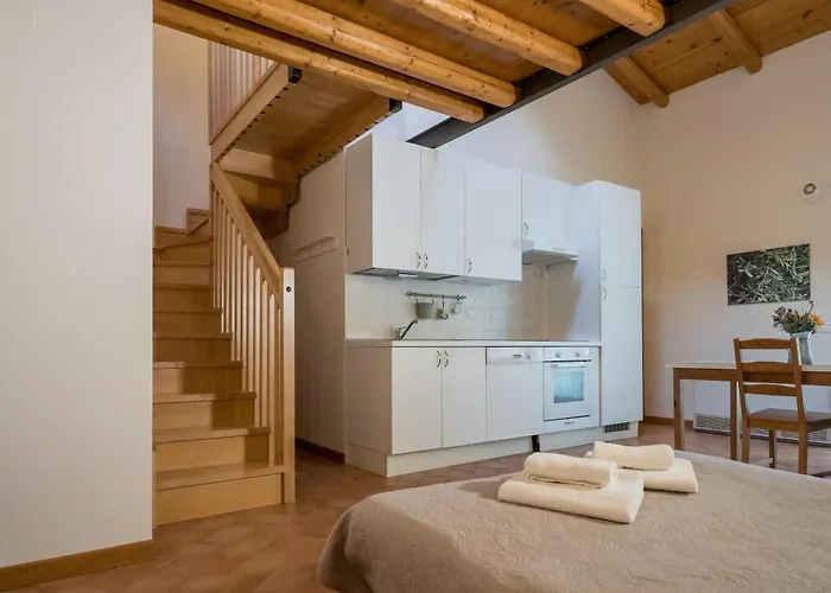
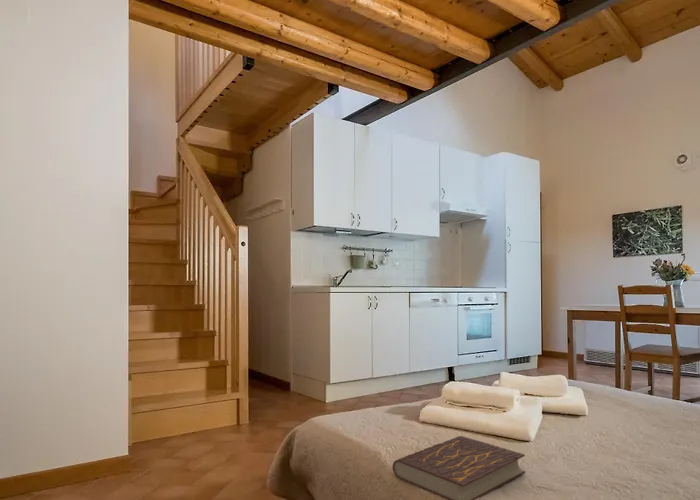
+ book [391,435,526,500]
